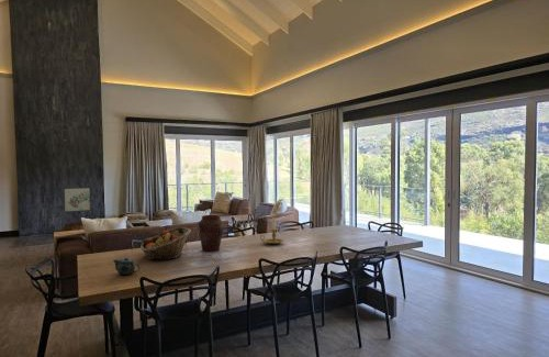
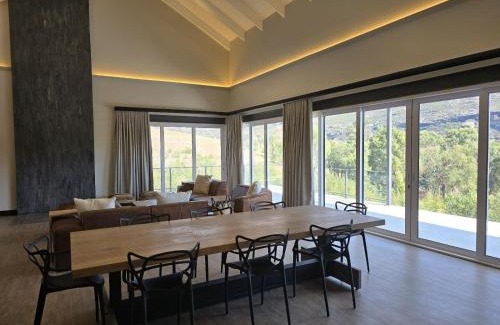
- vase [198,214,225,253]
- chinaware [112,256,142,276]
- fruit basket [139,226,192,261]
- wall art [63,187,92,213]
- candle holder [259,217,285,245]
